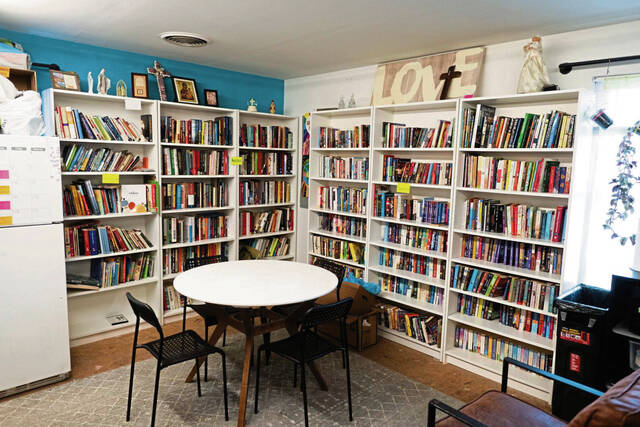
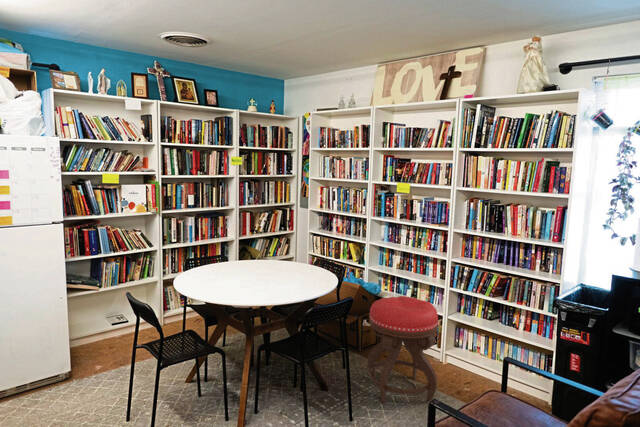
+ stool [367,295,439,405]
